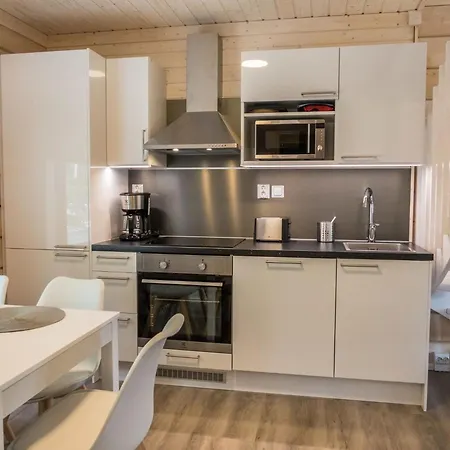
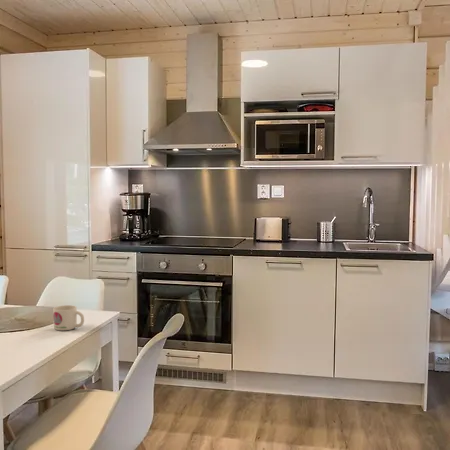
+ mug [52,304,85,331]
